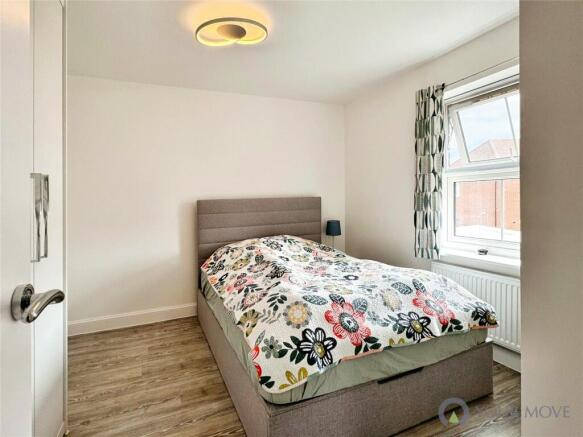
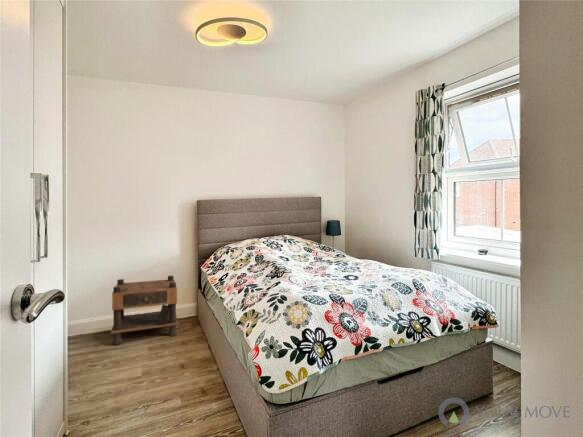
+ nightstand [110,275,179,345]
